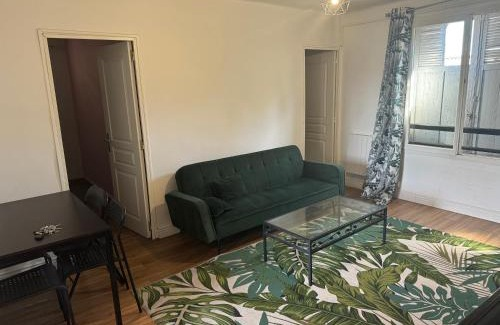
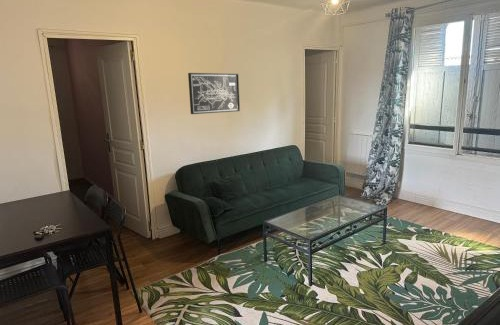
+ wall art [187,72,241,115]
